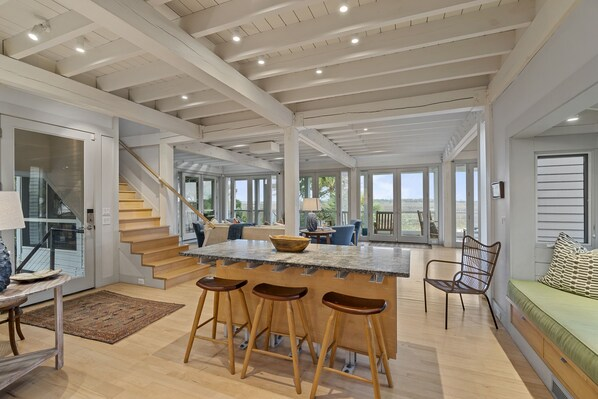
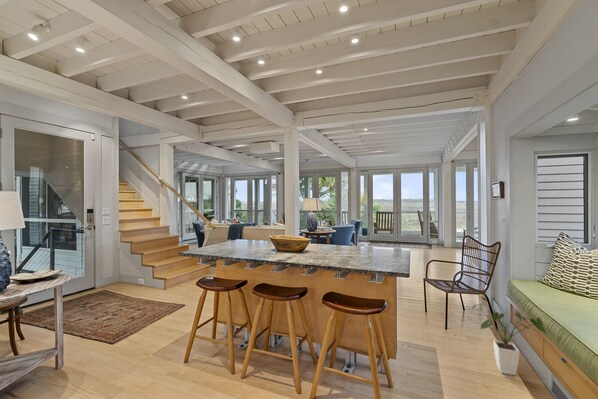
+ house plant [471,302,548,376]
